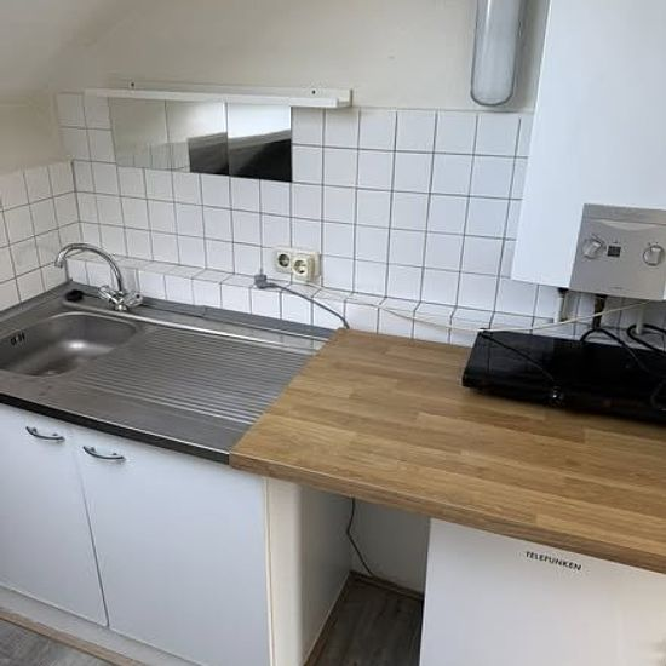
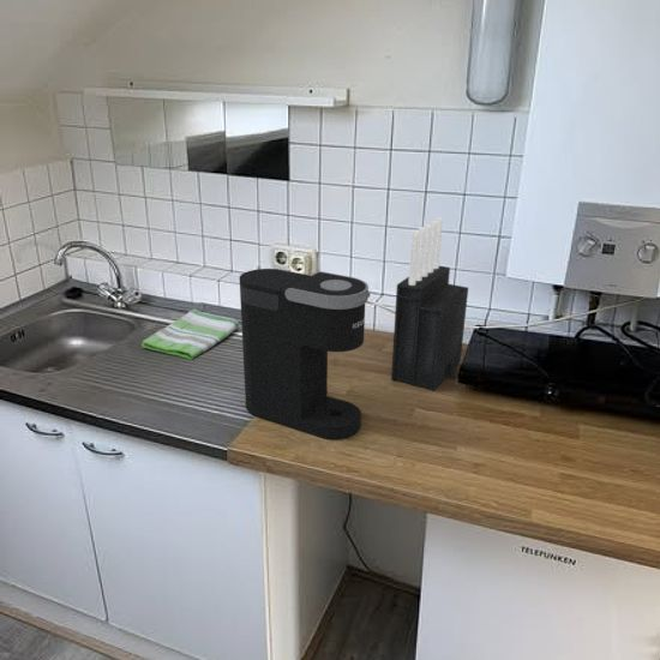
+ coffee maker [239,268,371,440]
+ knife block [390,216,469,392]
+ dish towel [140,308,240,361]
